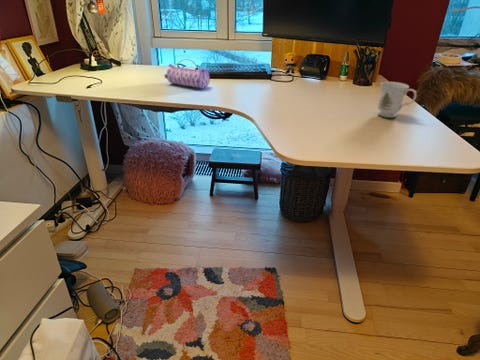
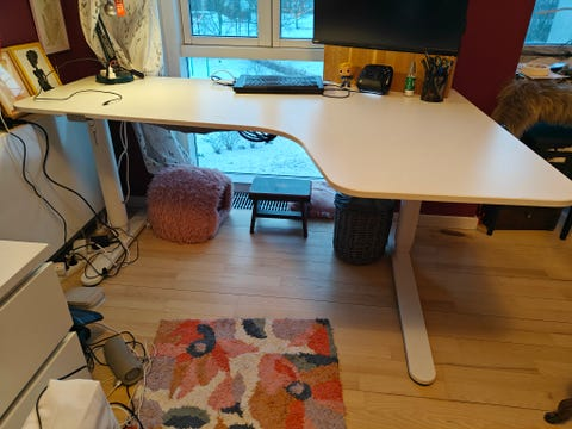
- pencil case [163,63,211,89]
- mug [377,81,417,119]
